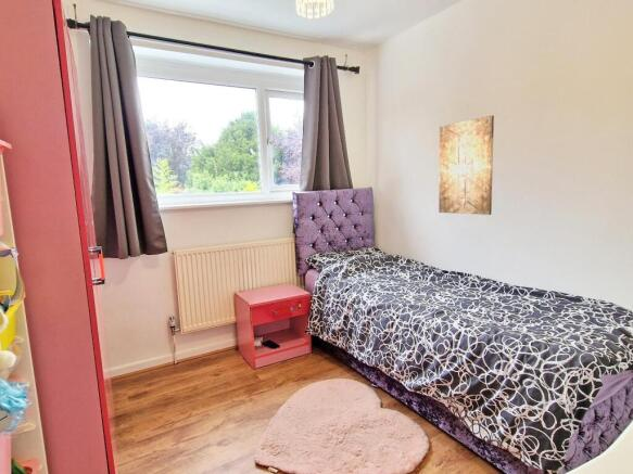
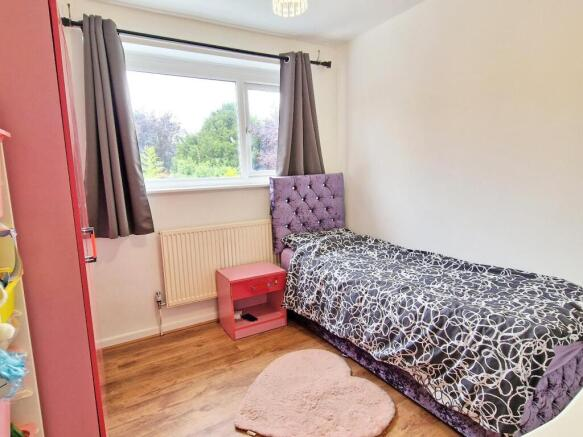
- wall art [438,115,495,216]
